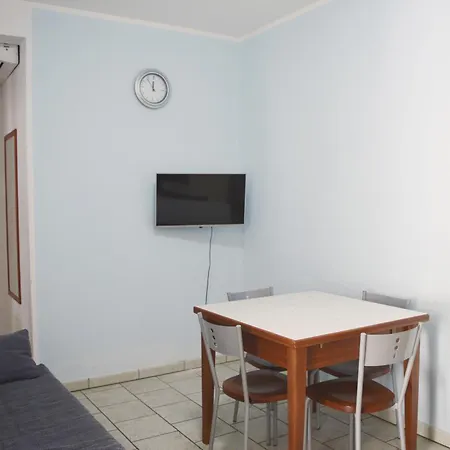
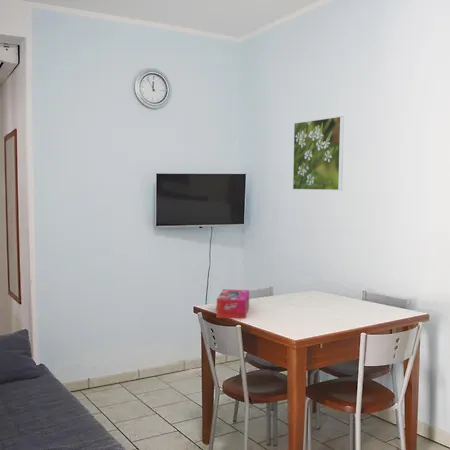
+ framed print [292,115,345,191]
+ tissue box [216,288,250,320]
